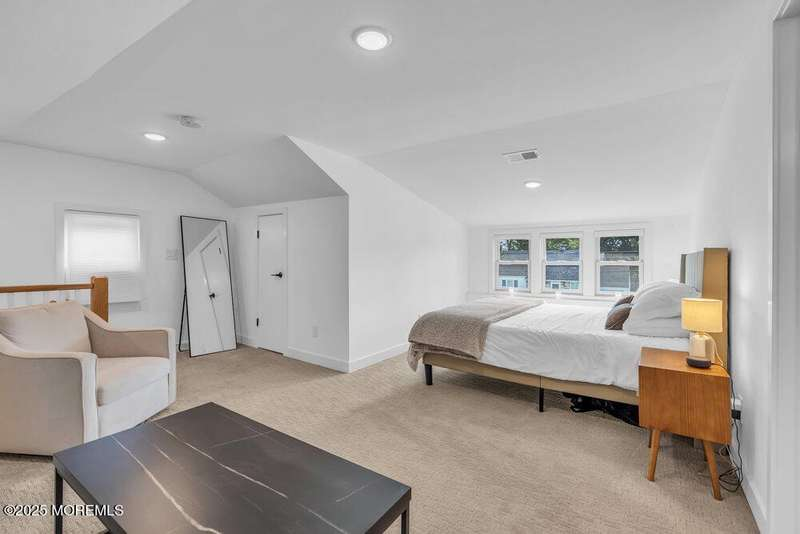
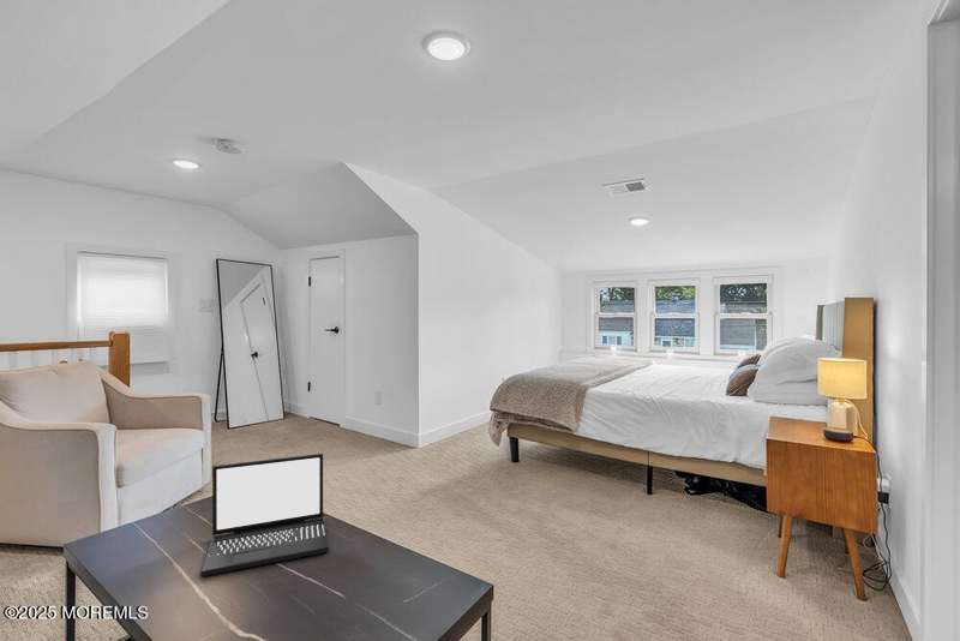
+ laptop [199,453,330,577]
